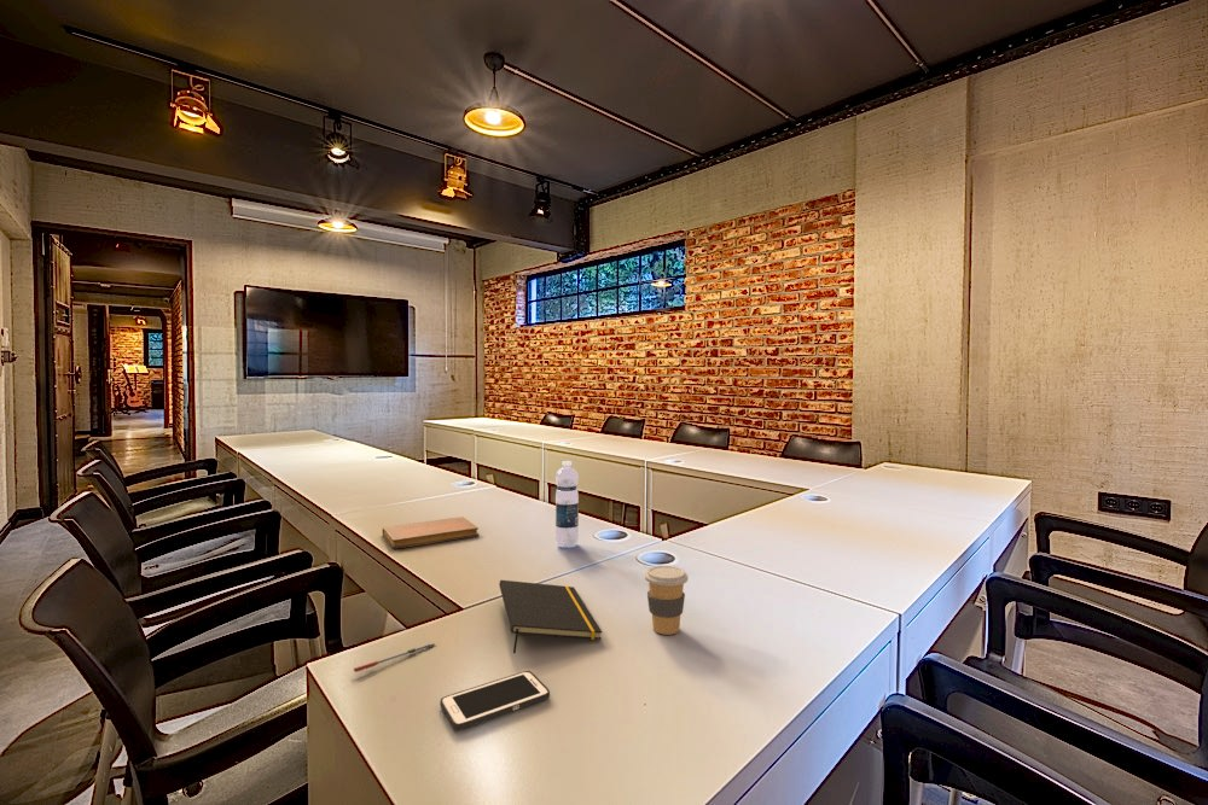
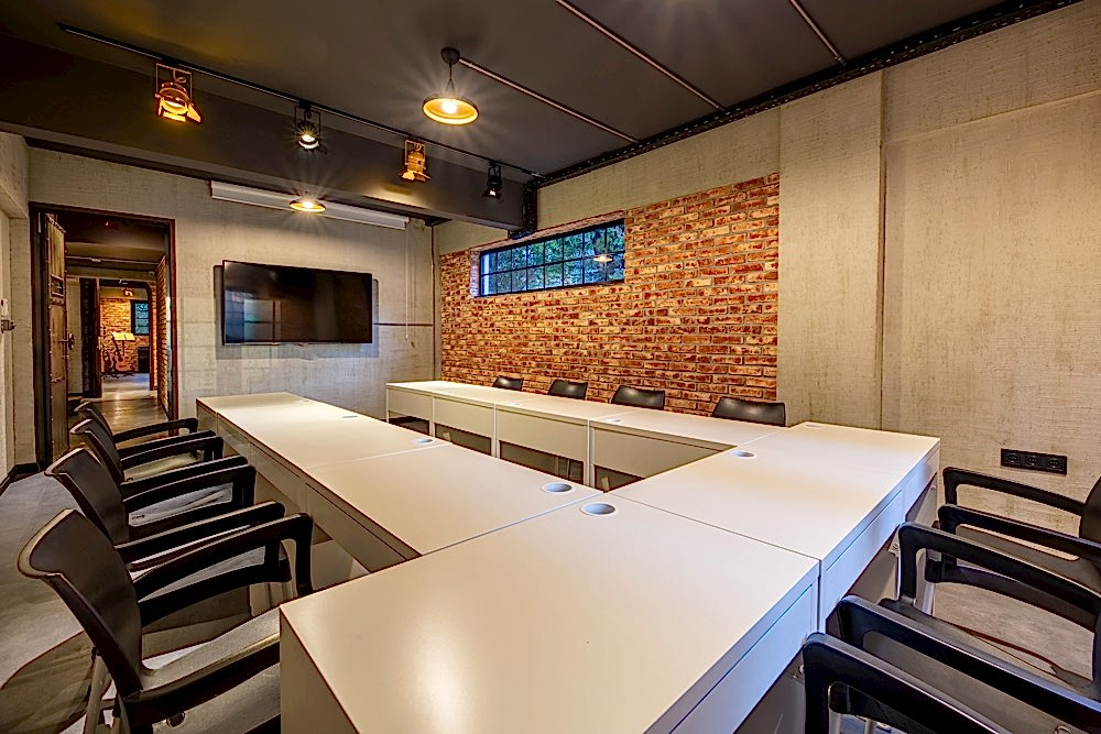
- cell phone [439,670,551,731]
- pen [353,642,436,673]
- coffee cup [644,565,690,636]
- notepad [498,579,604,654]
- notebook [382,515,480,550]
- water bottle [554,460,580,549]
